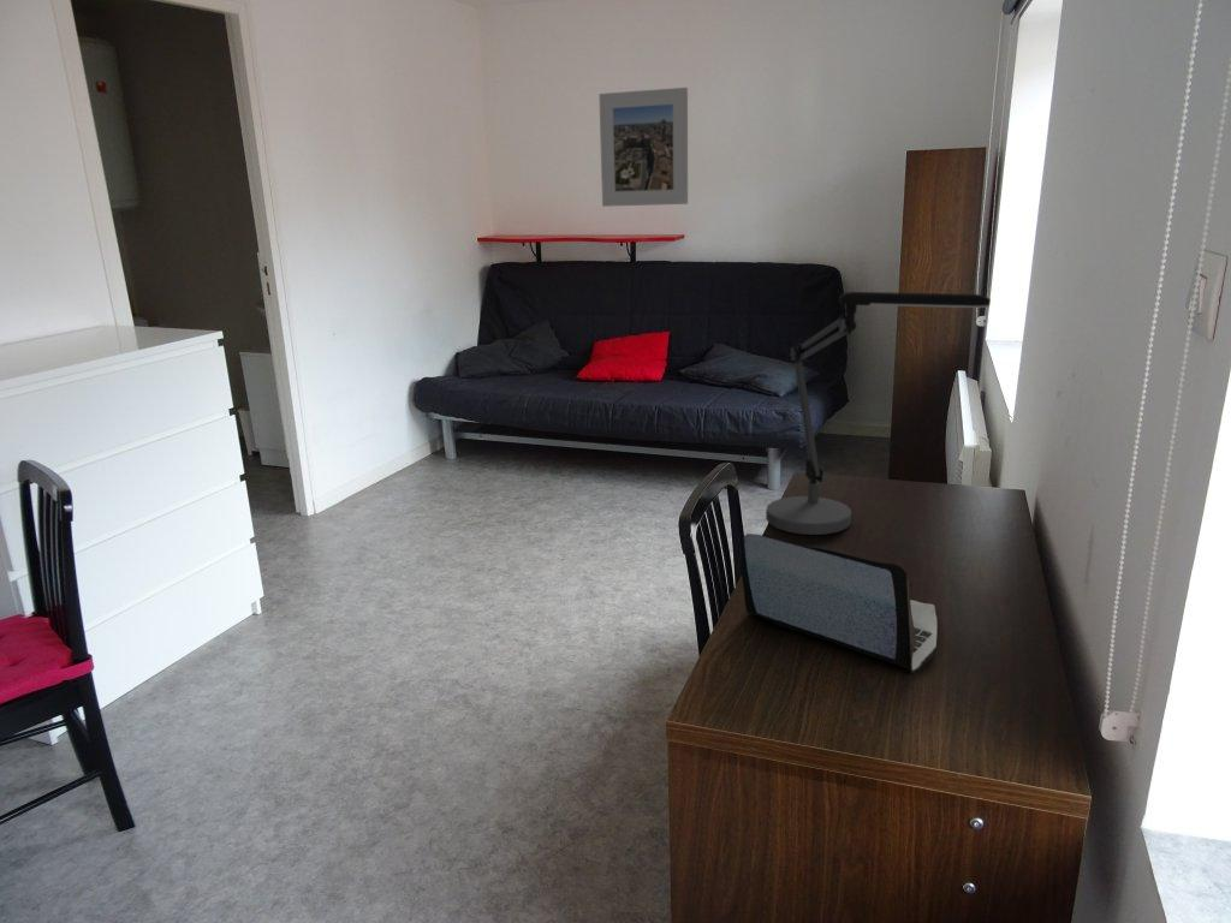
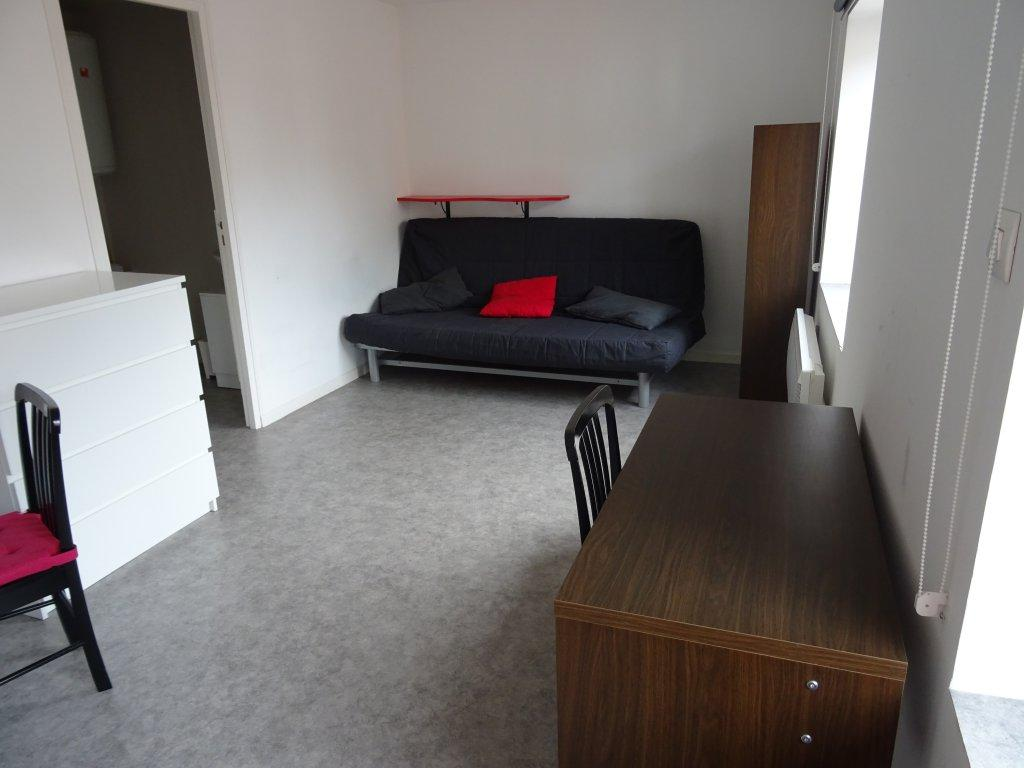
- laptop [739,532,938,674]
- desk lamp [765,291,992,536]
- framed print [597,87,689,208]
